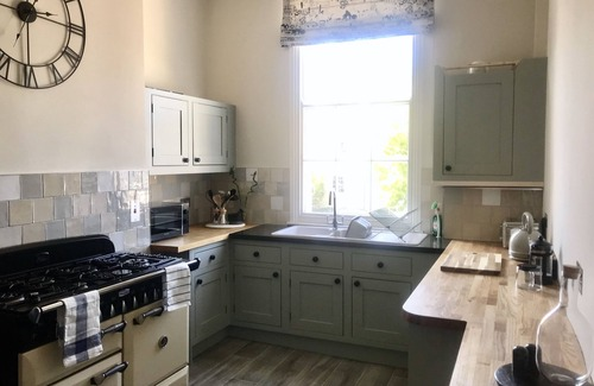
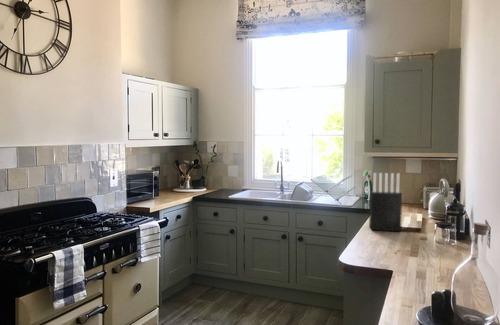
+ knife block [368,172,403,232]
